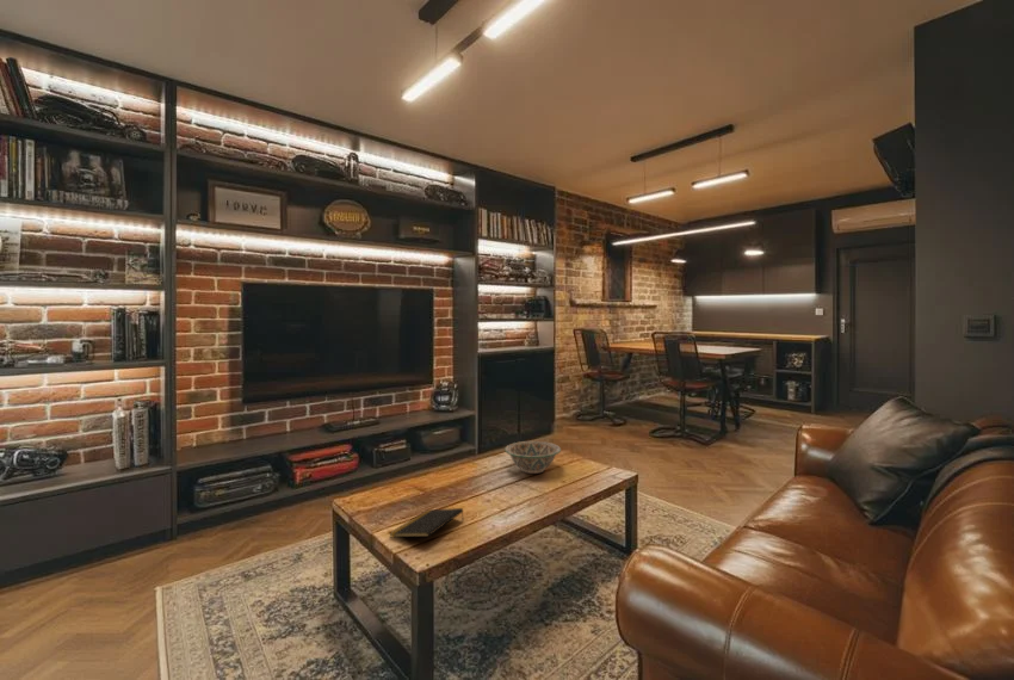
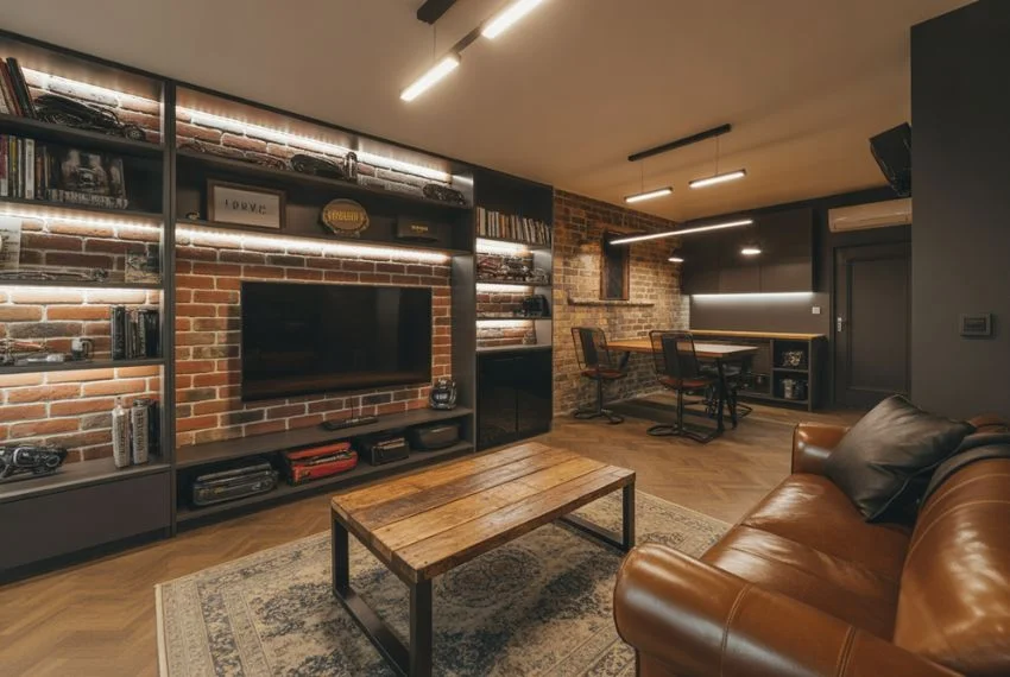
- decorative bowl [503,440,562,475]
- notepad [388,507,465,539]
